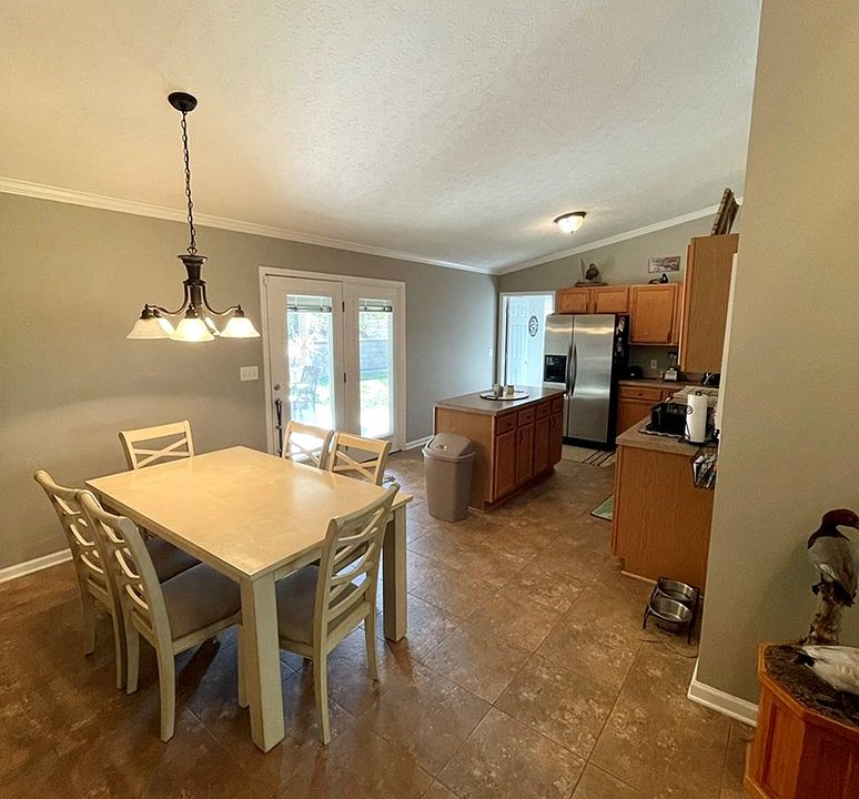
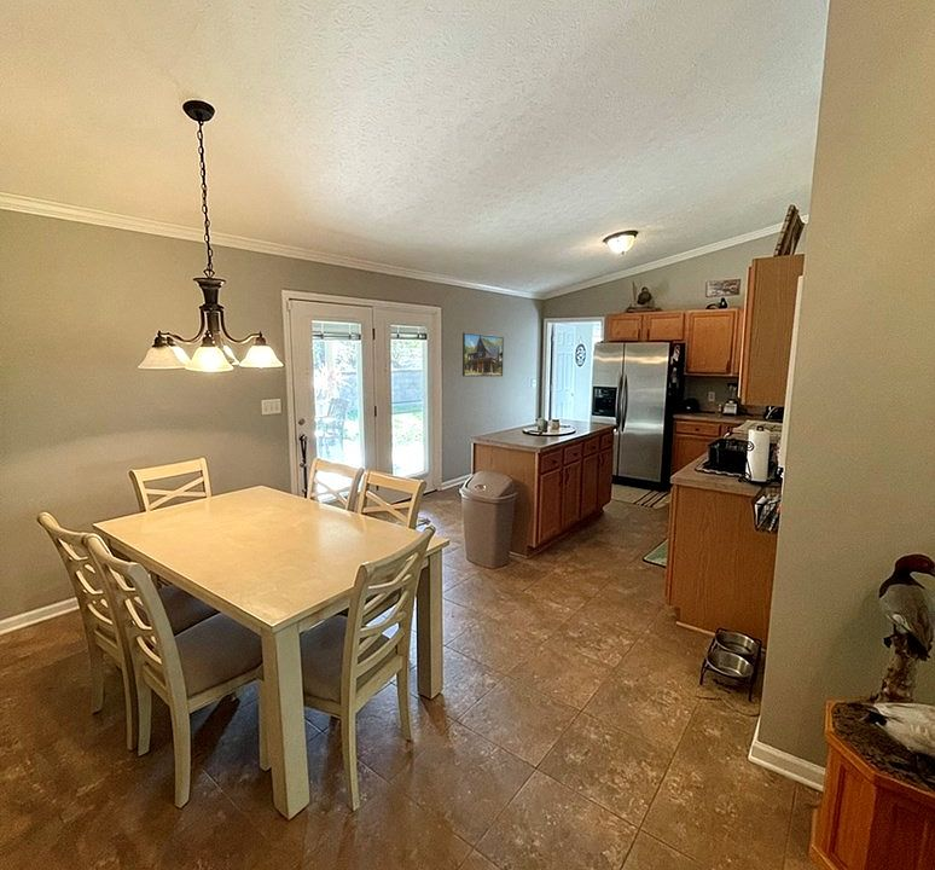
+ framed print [461,331,505,377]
